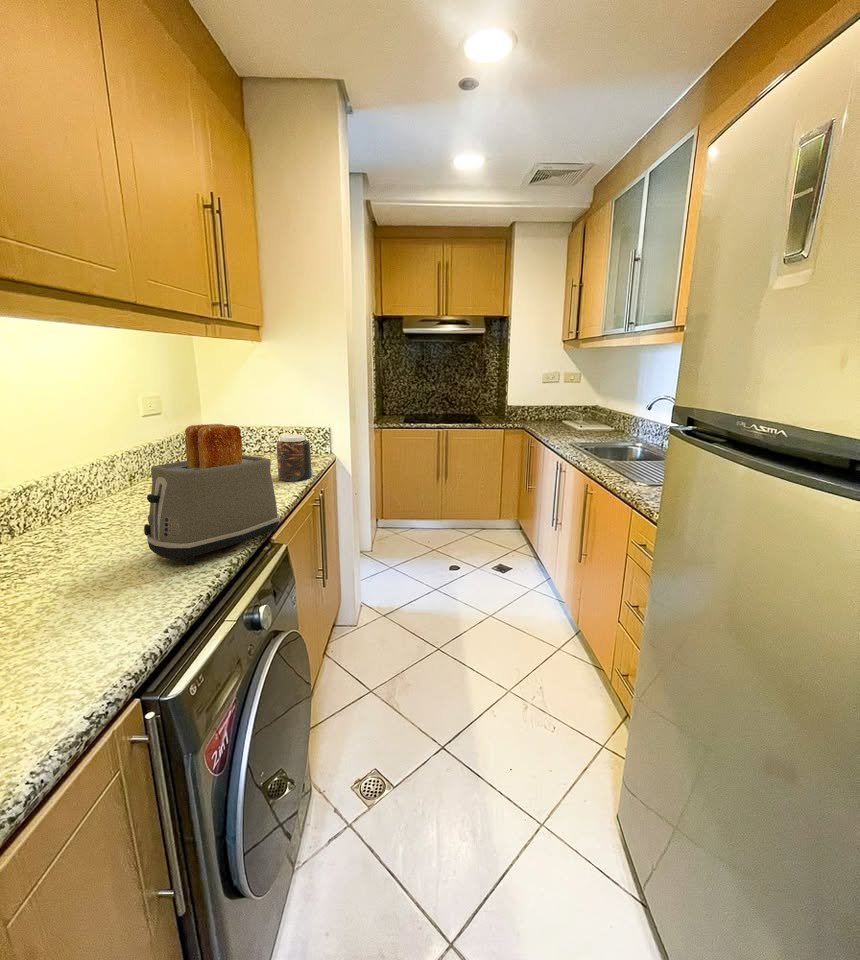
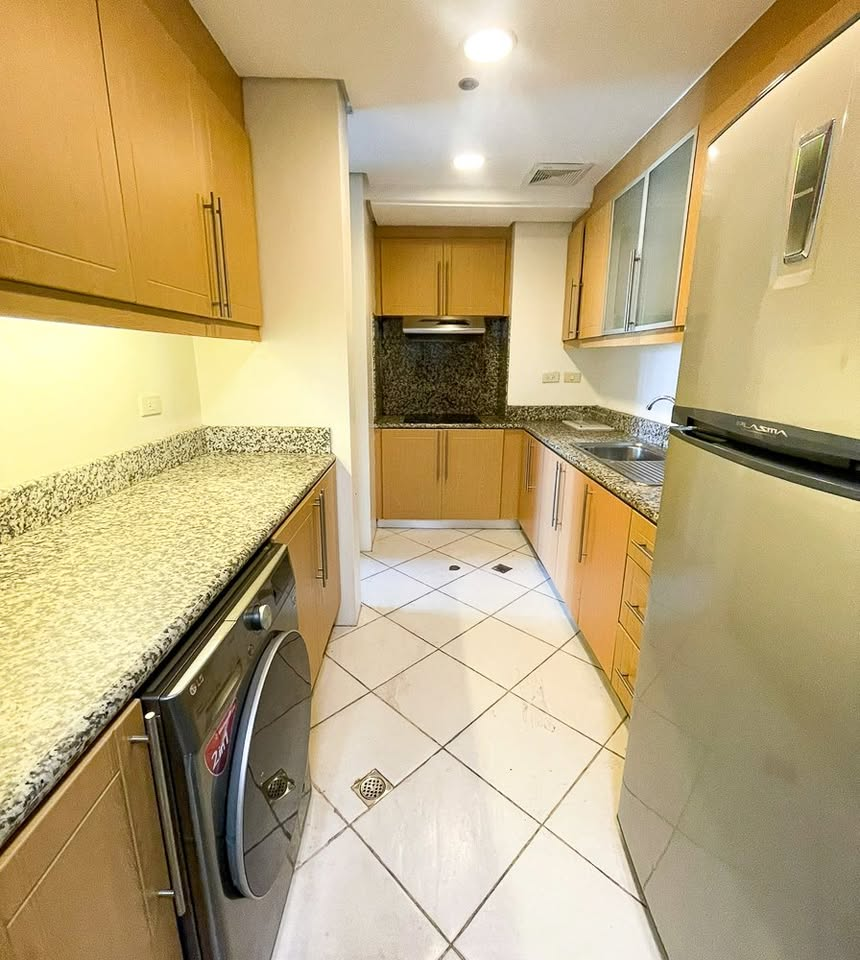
- toaster [143,423,280,565]
- jar [276,434,313,482]
